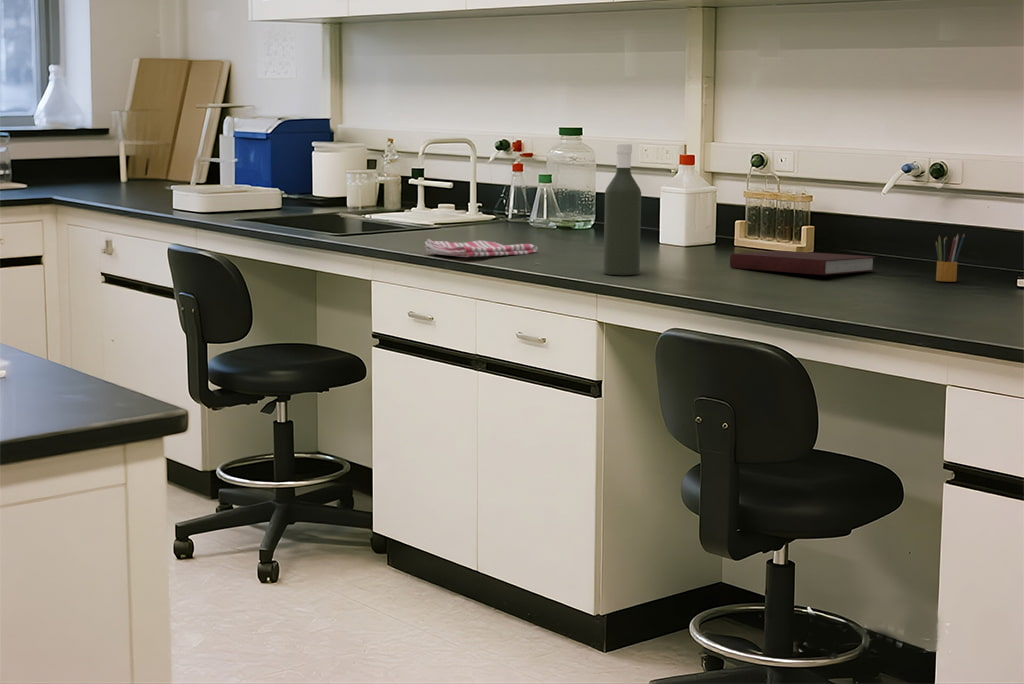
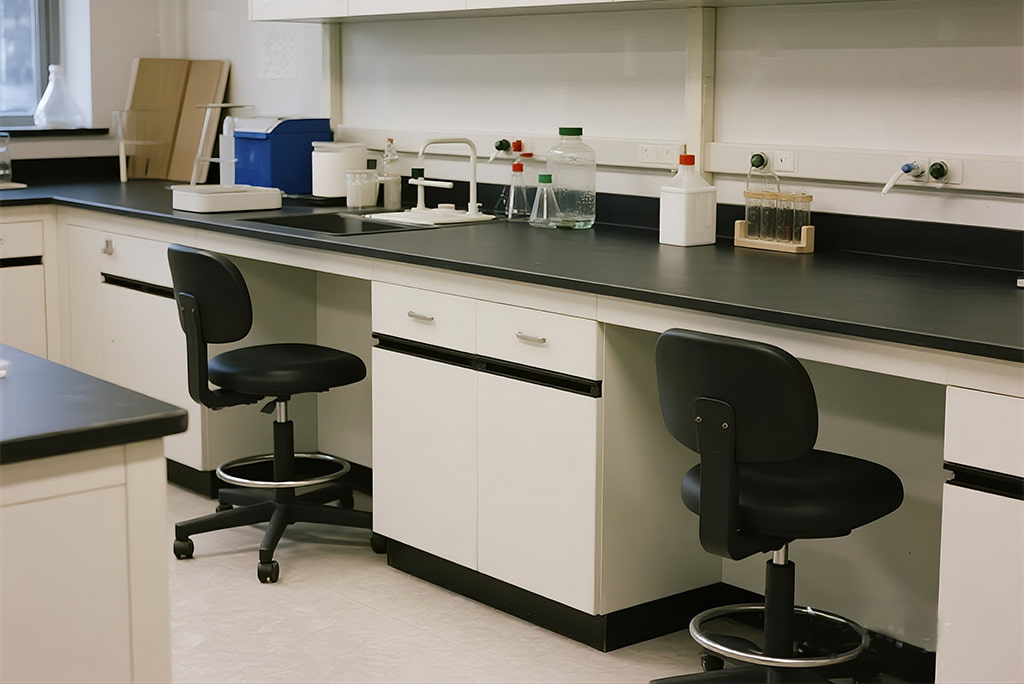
- pencil box [935,233,966,283]
- notebook [729,250,877,276]
- bottle [603,143,642,276]
- dish towel [424,238,539,258]
